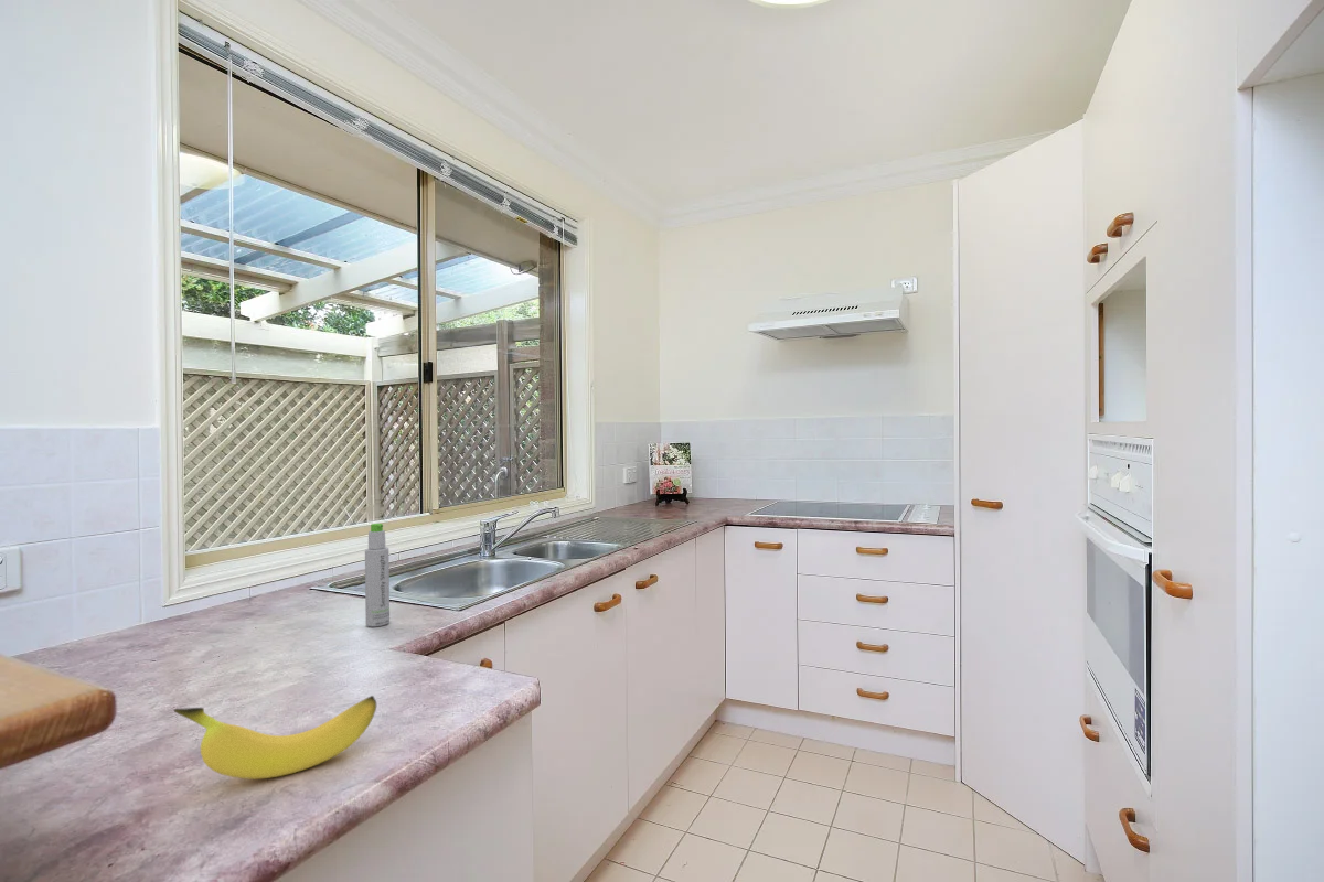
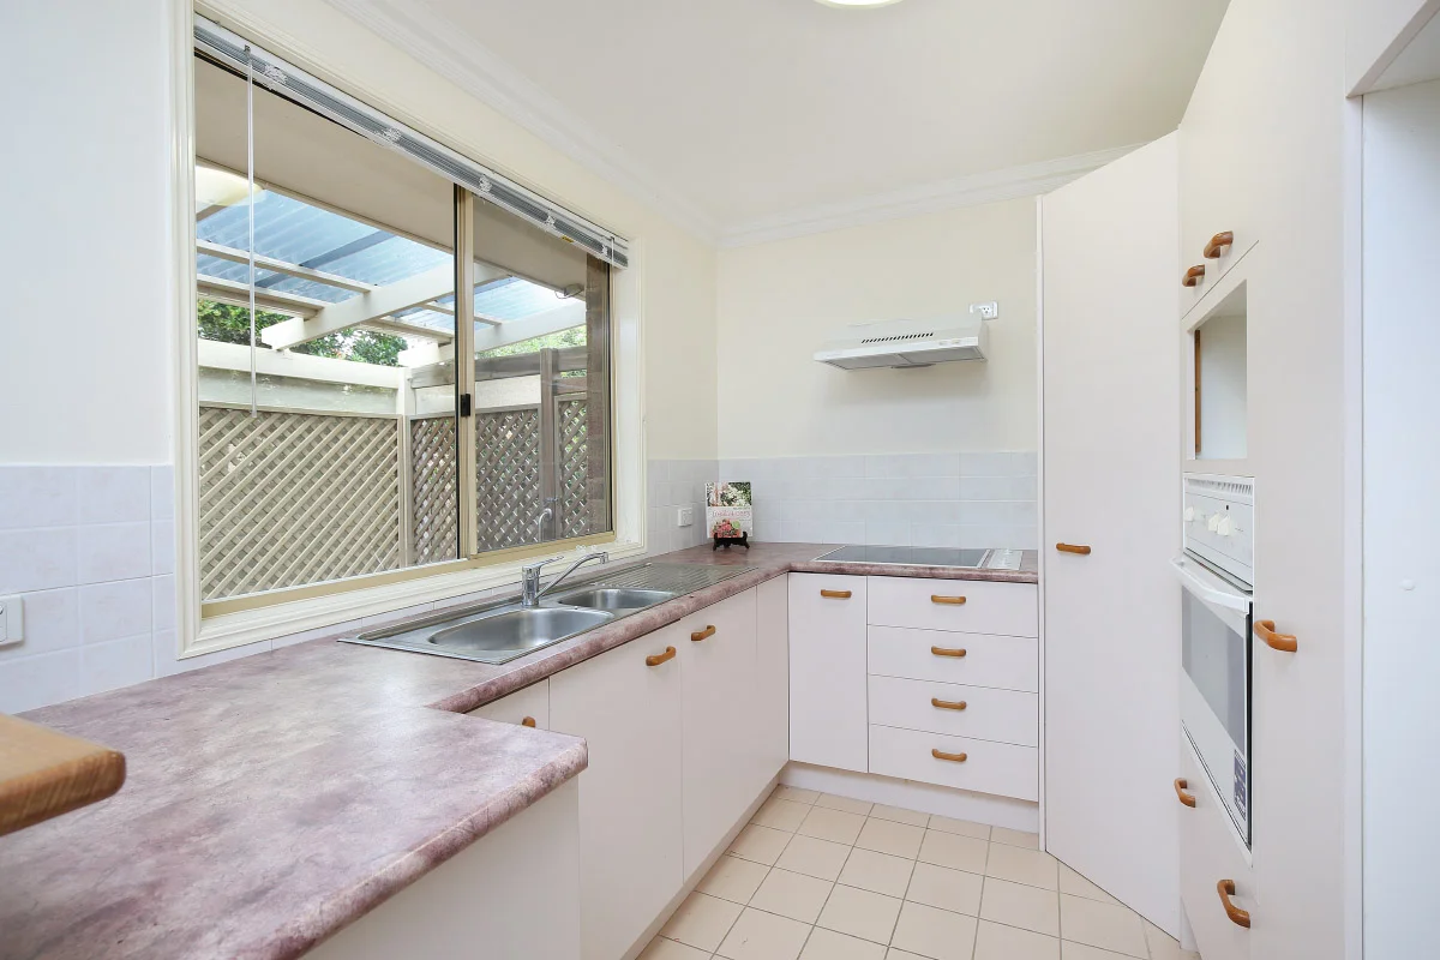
- banana [173,695,377,781]
- bottle [364,523,391,627]
